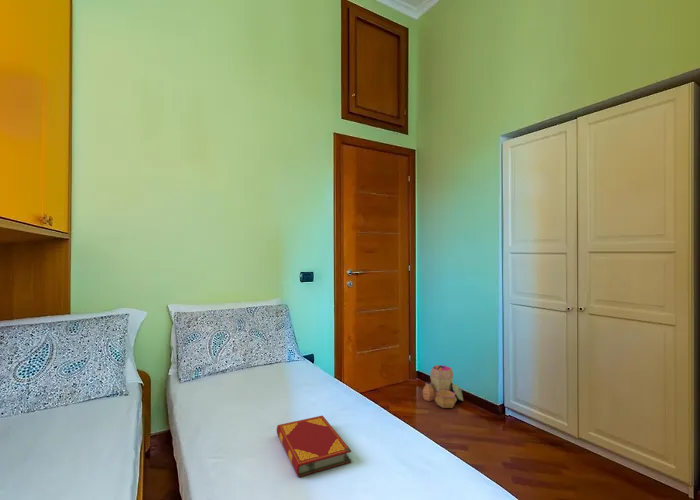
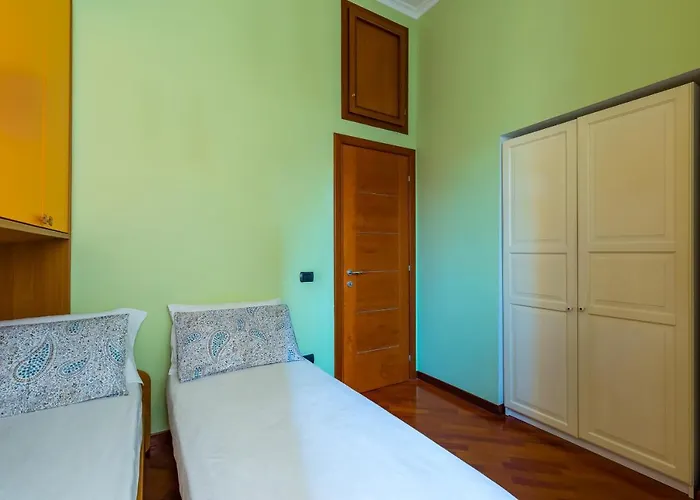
- hardback book [276,415,352,478]
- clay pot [422,364,464,409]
